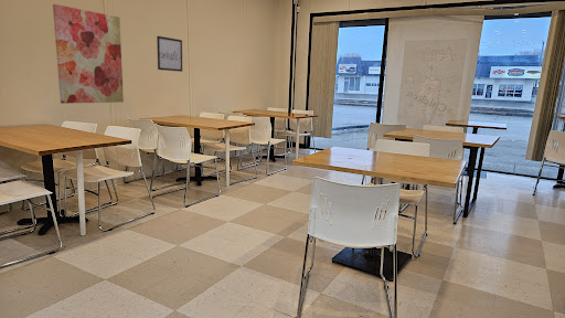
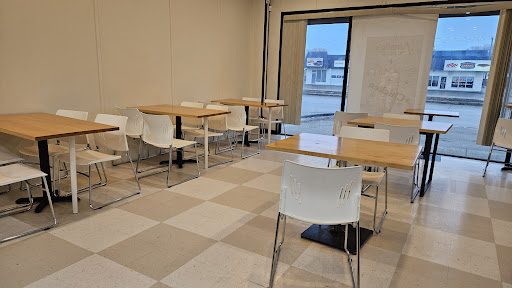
- wall art [52,3,125,105]
- wall art [156,35,183,73]
